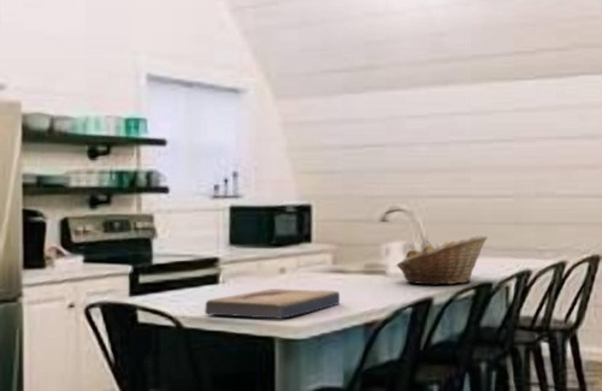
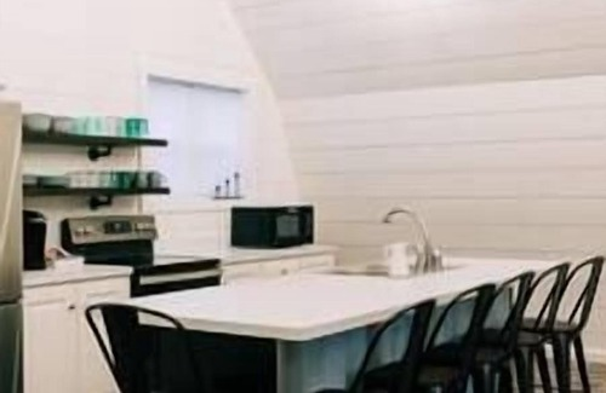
- fruit basket [396,235,489,286]
- fish fossil [203,288,341,320]
